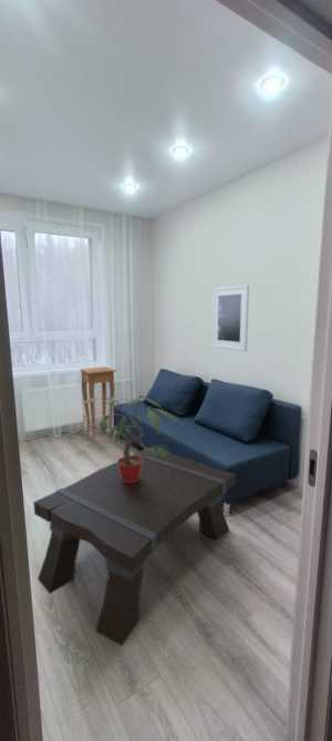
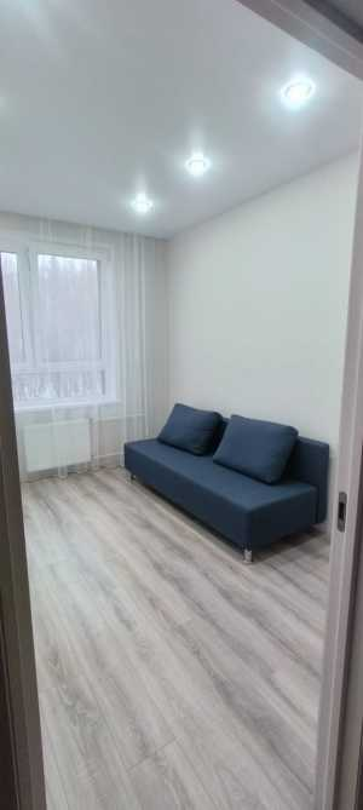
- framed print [211,284,250,352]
- potted plant [81,394,185,483]
- side table [79,366,117,443]
- coffee table [32,446,238,647]
